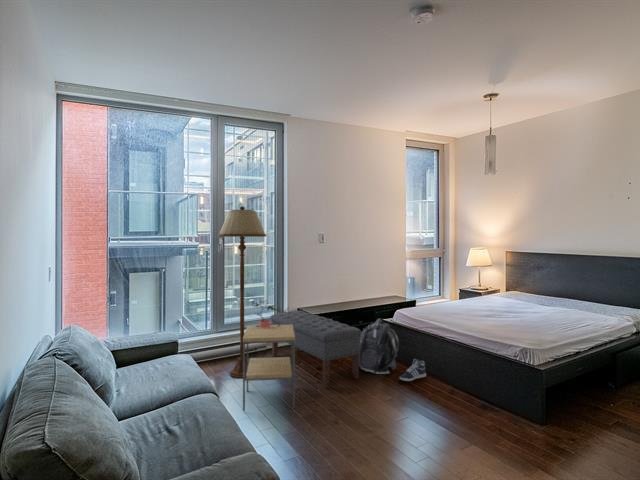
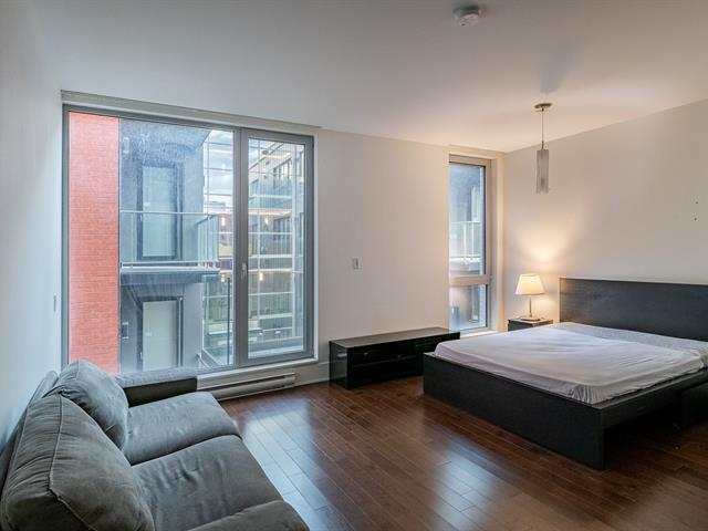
- floor lamp [217,205,267,379]
- side table [242,324,296,412]
- backpack [359,318,400,375]
- potted plant [248,300,290,328]
- bench [269,310,362,388]
- sneaker [399,358,427,382]
